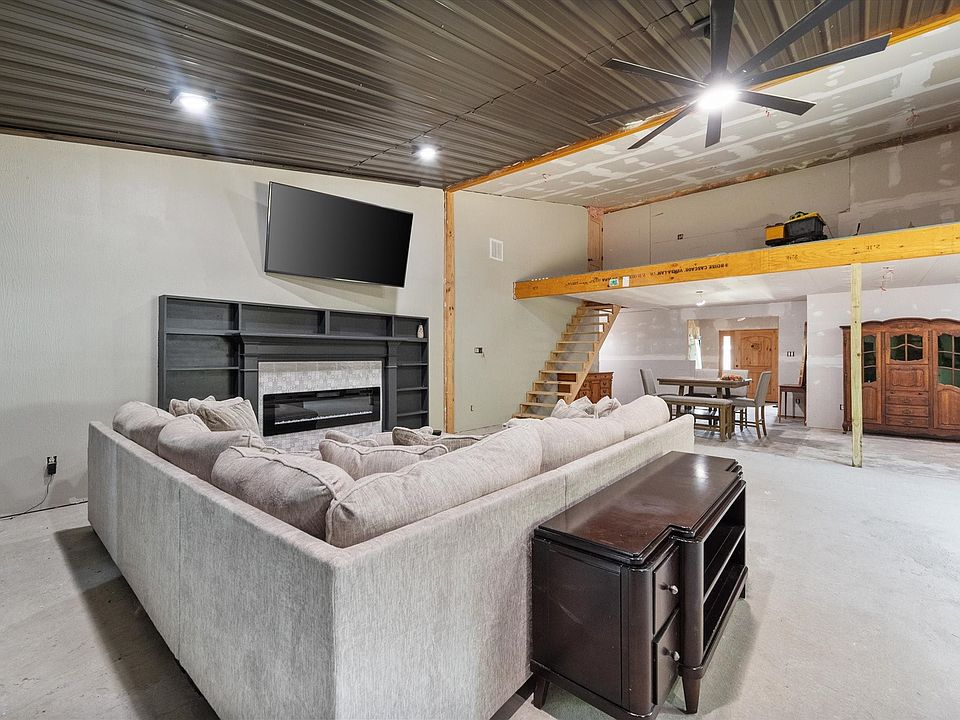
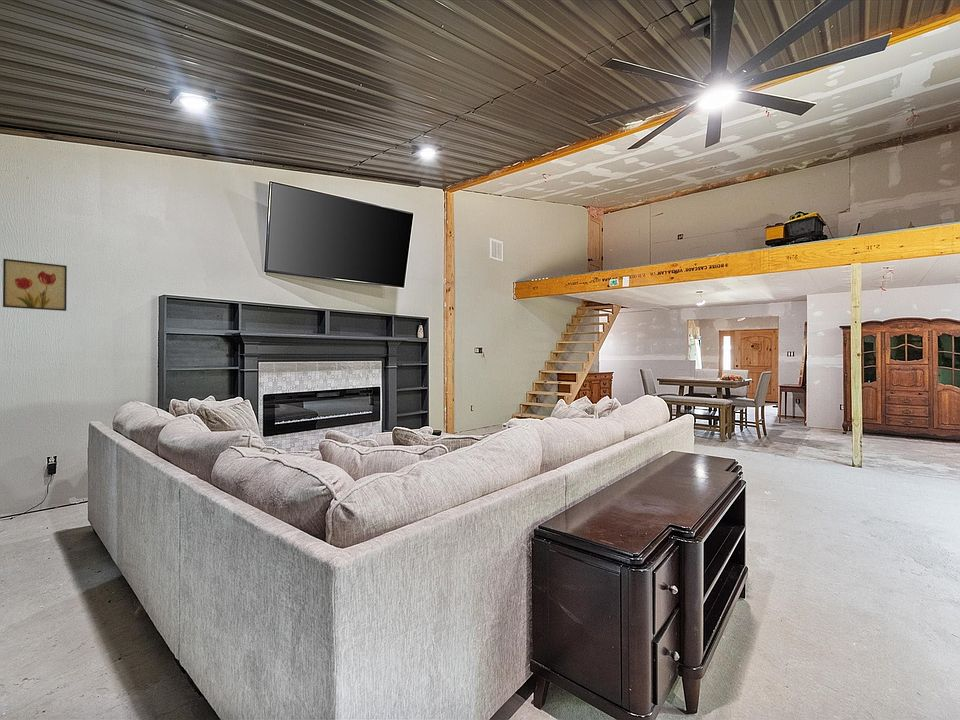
+ wall art [2,258,68,312]
